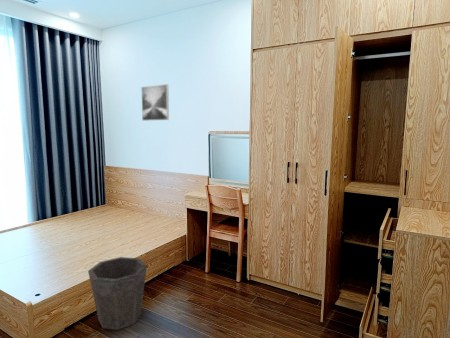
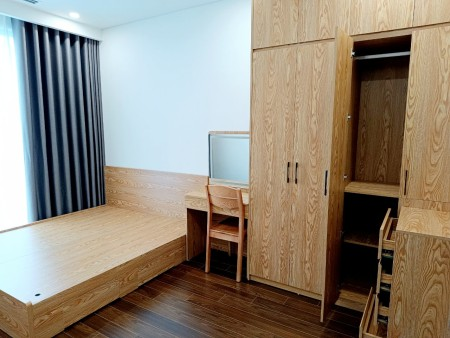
- waste bin [87,256,148,331]
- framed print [140,83,170,122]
